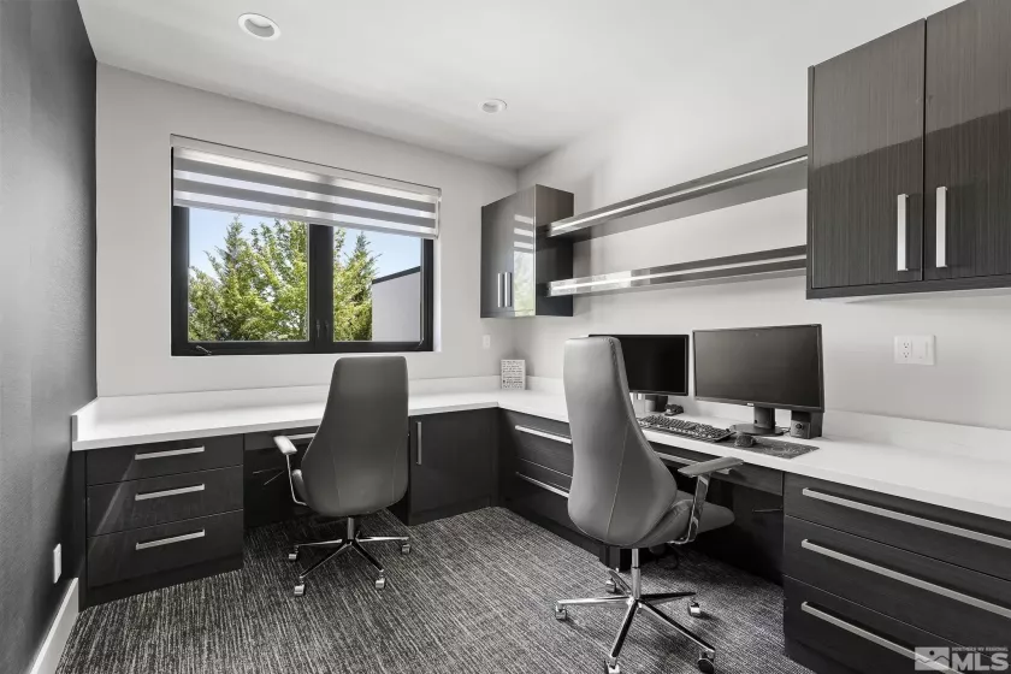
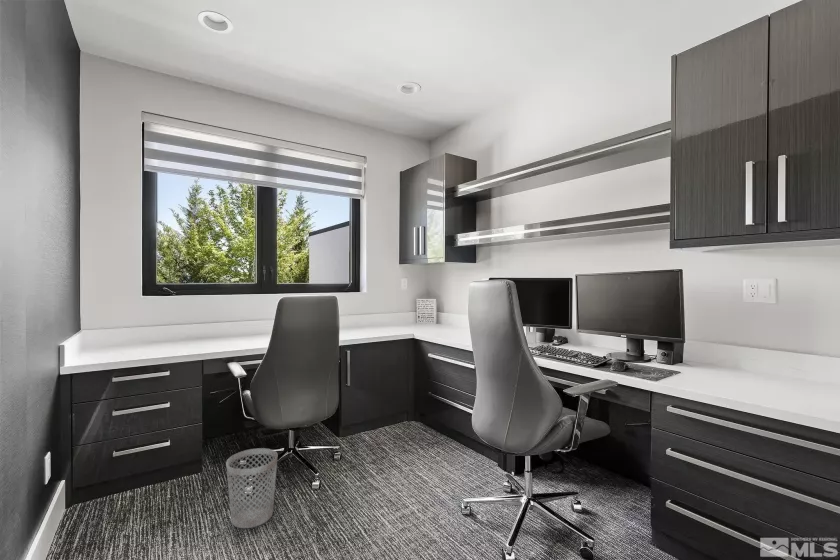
+ wastebasket [225,447,279,529]
